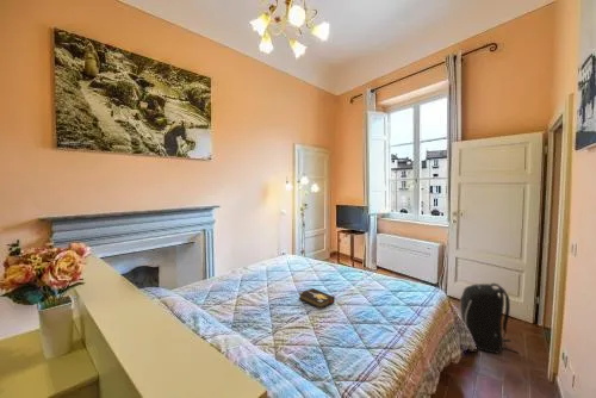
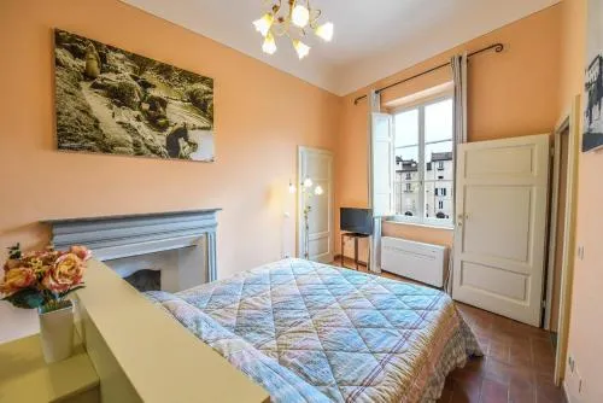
- backpack [459,282,520,355]
- hardback book [298,287,336,310]
